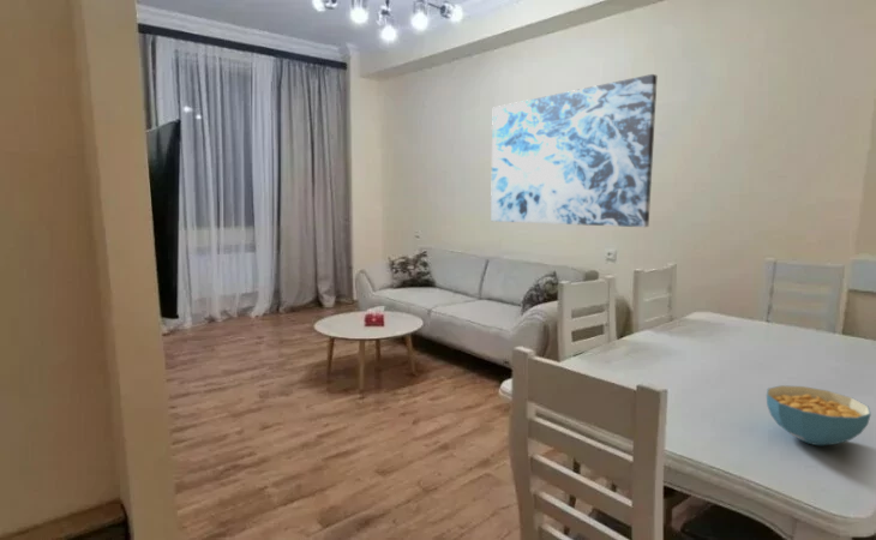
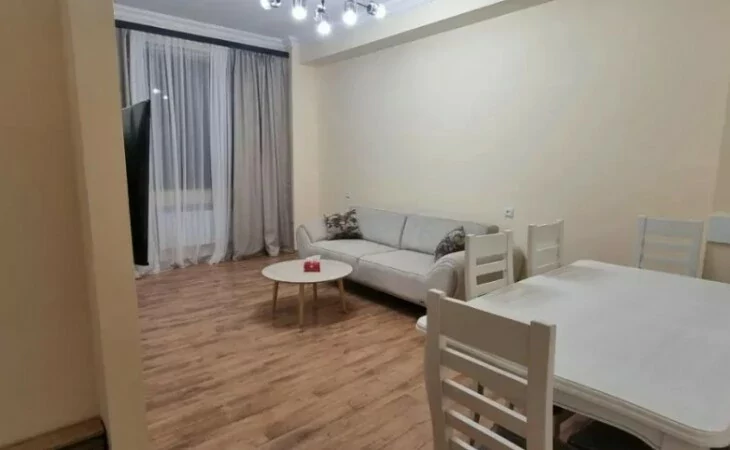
- wall art [490,73,658,228]
- cereal bowl [766,384,872,446]
